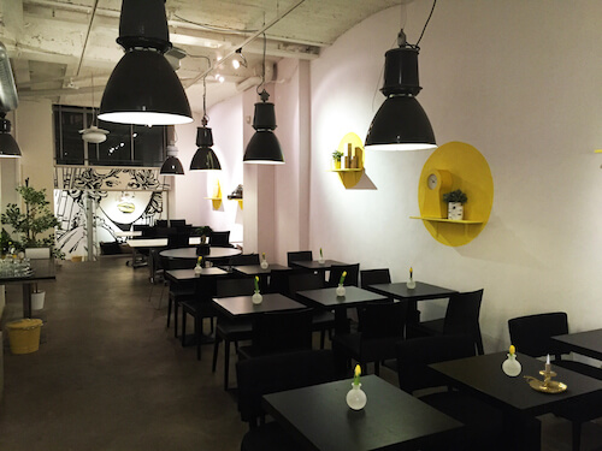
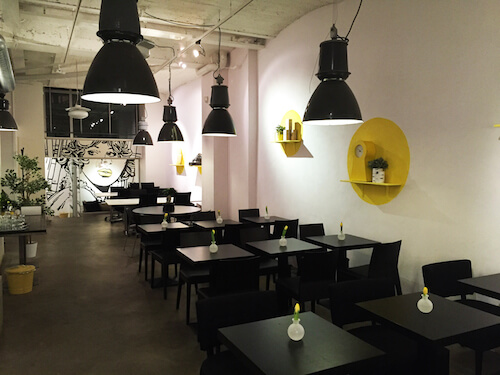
- candle holder [523,354,568,394]
